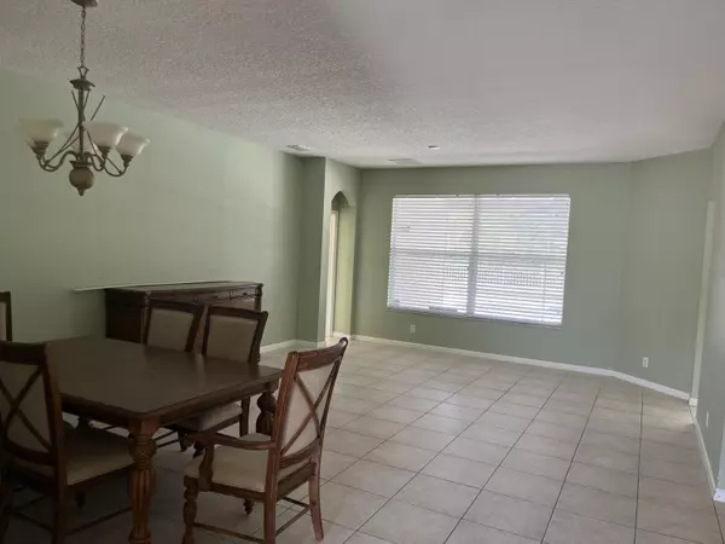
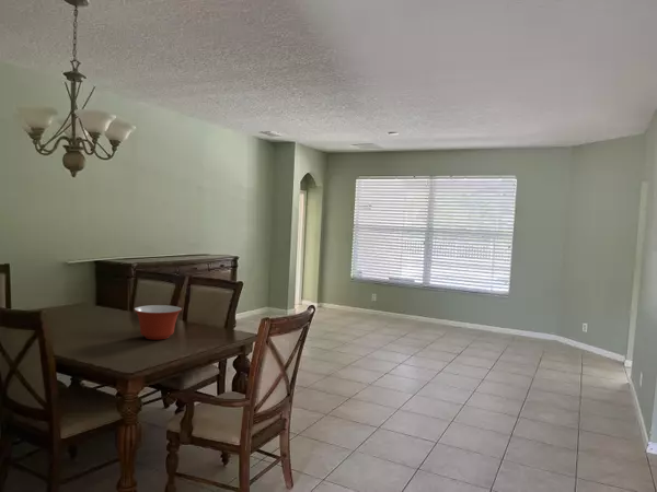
+ mixing bowl [134,304,183,341]
